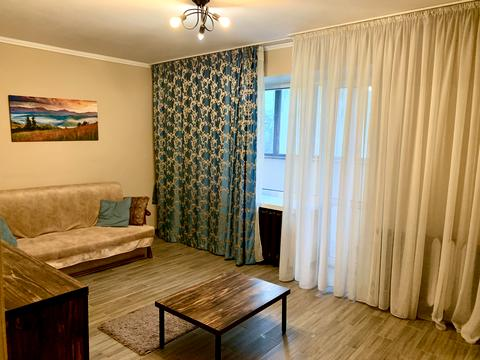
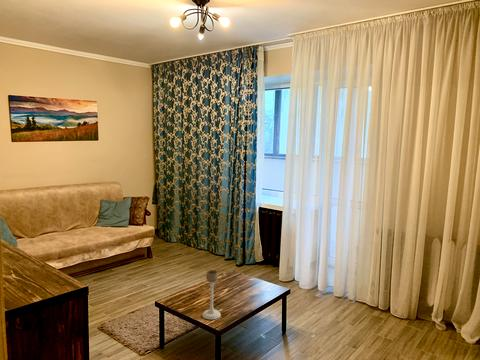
+ candle holder [201,269,222,320]
